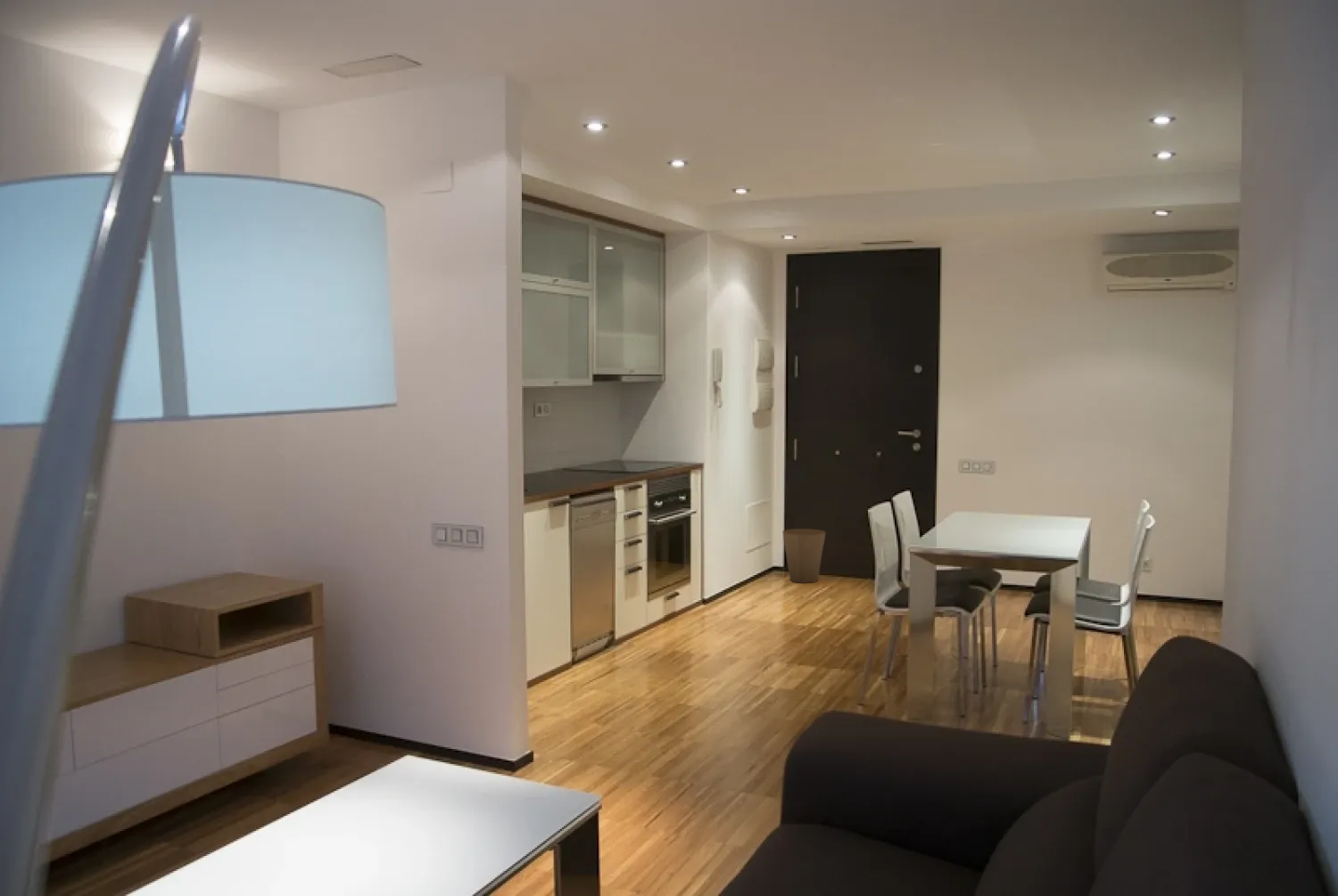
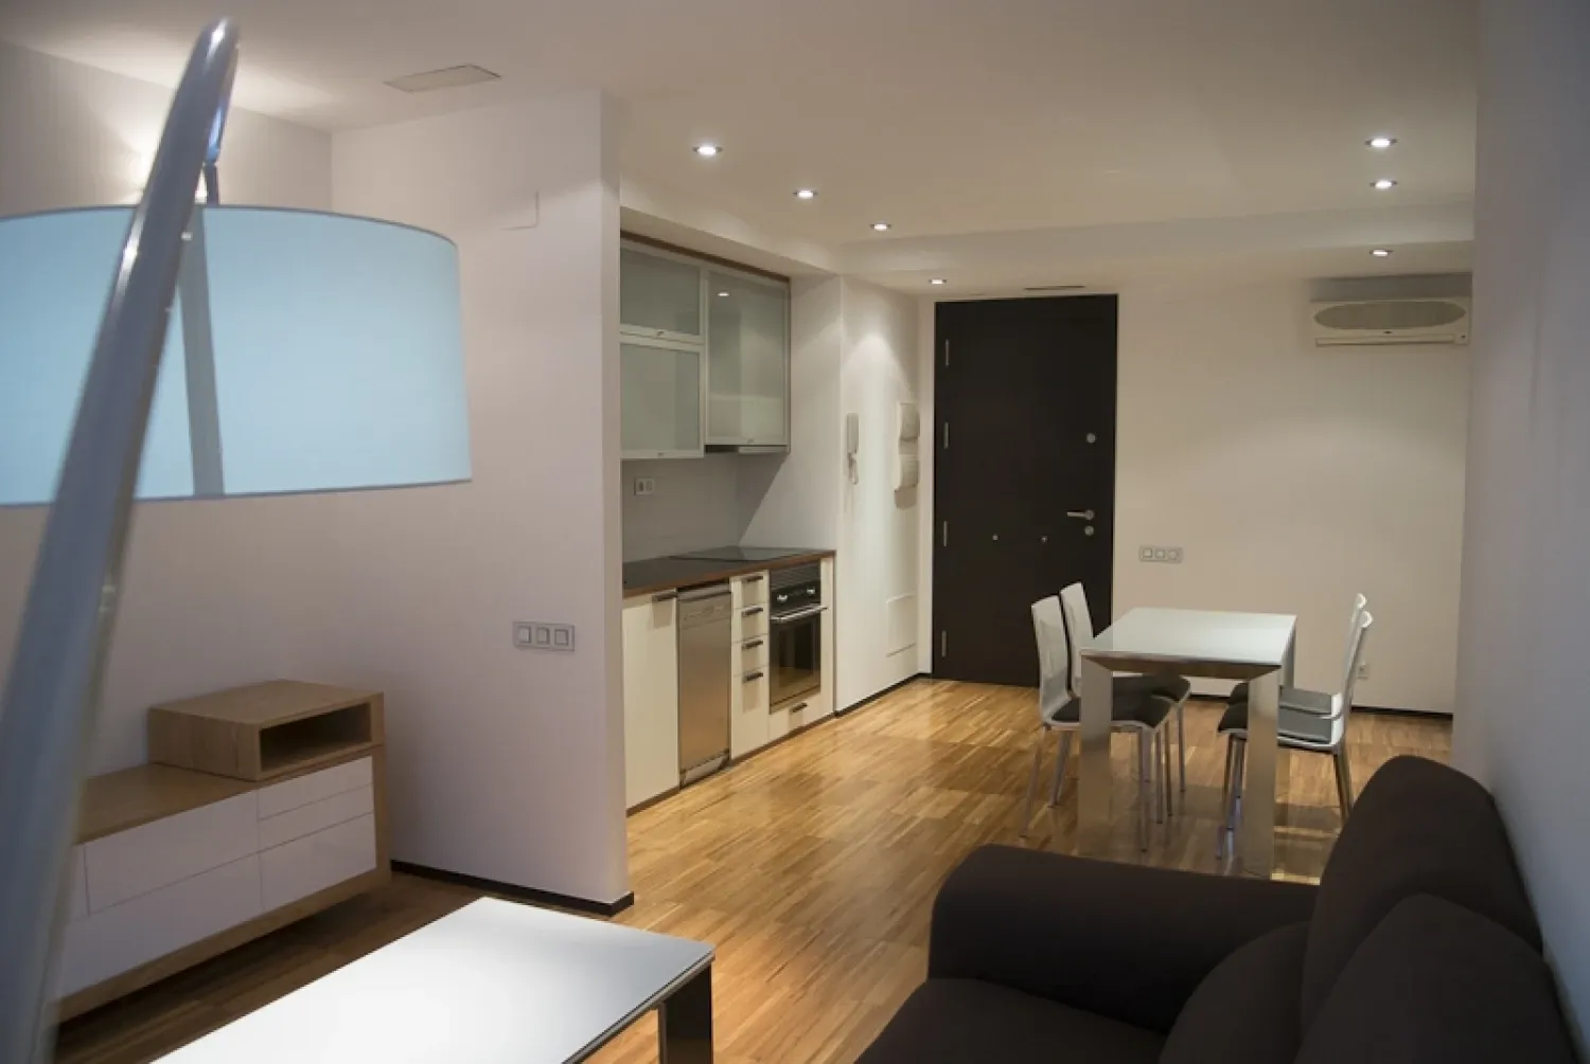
- trash can [781,528,827,584]
